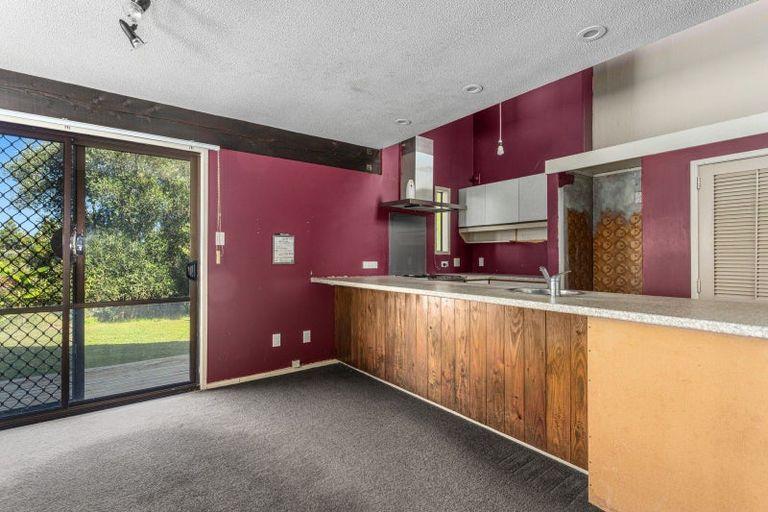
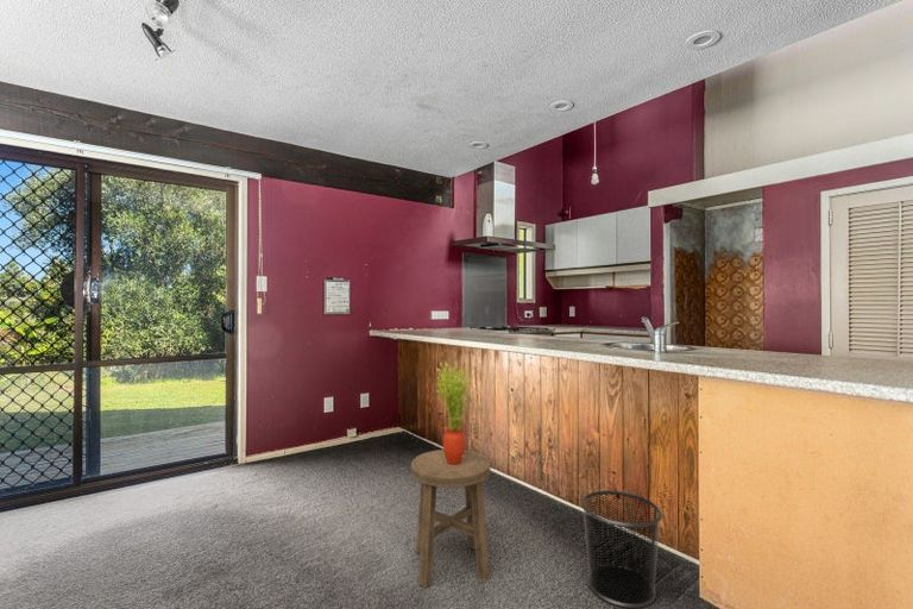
+ potted plant [435,359,476,465]
+ waste bin [580,489,663,609]
+ stool [410,448,491,589]
